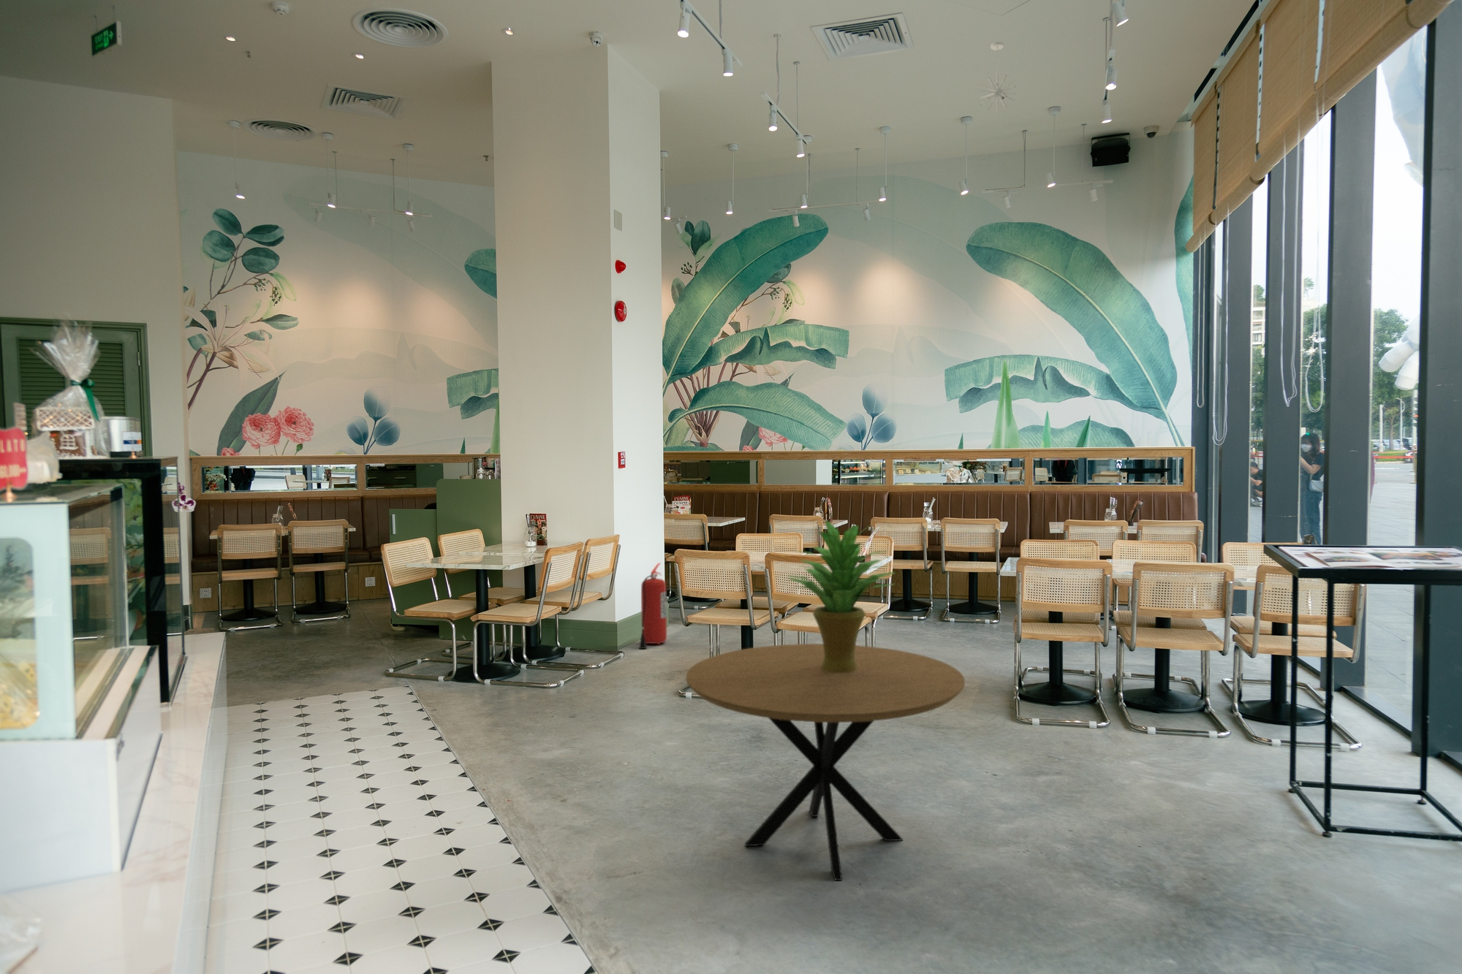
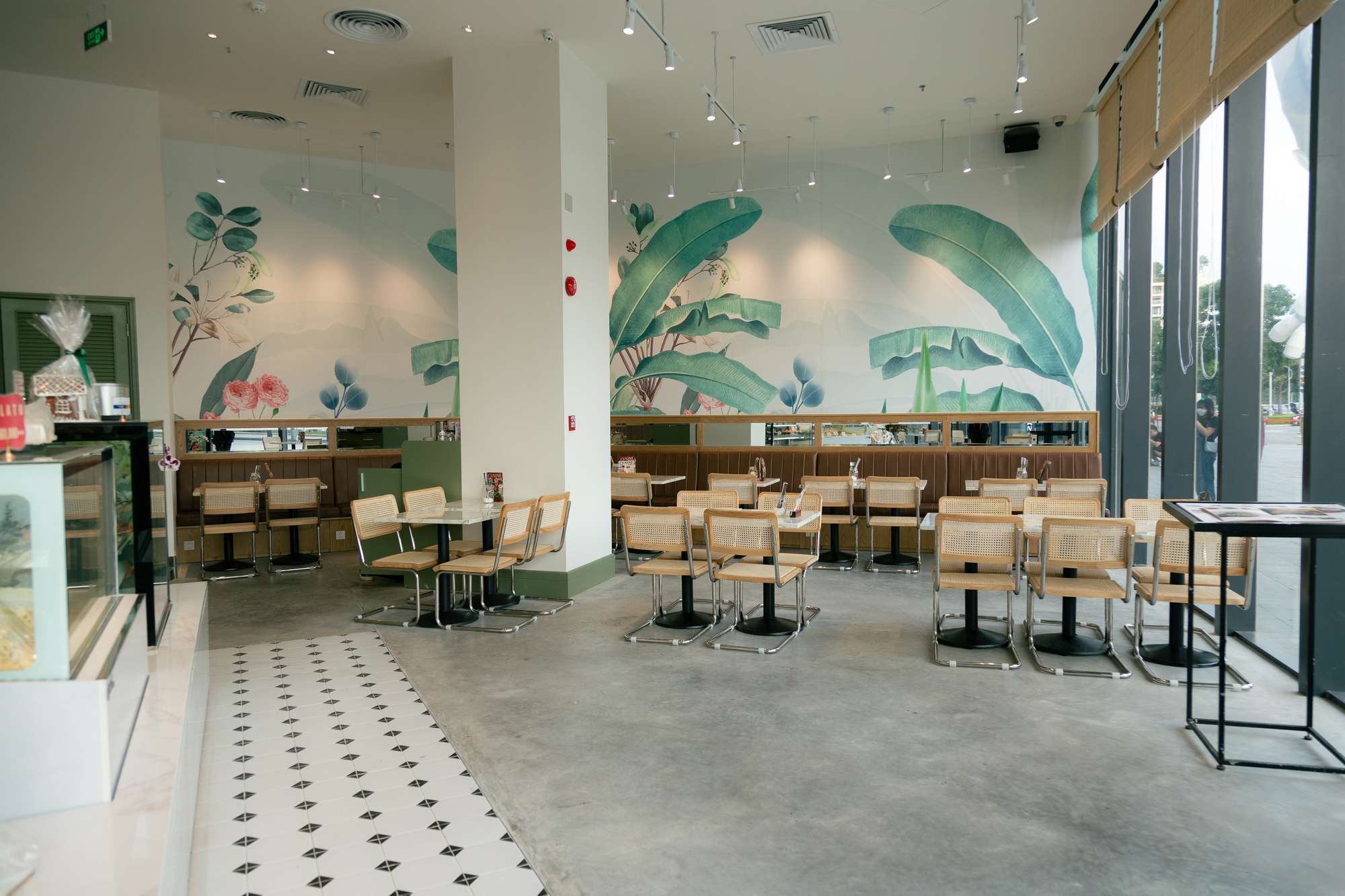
- pendant light [978,41,1016,114]
- potted plant [786,521,896,672]
- fire extinguisher [638,563,667,650]
- dining table [685,644,965,882]
